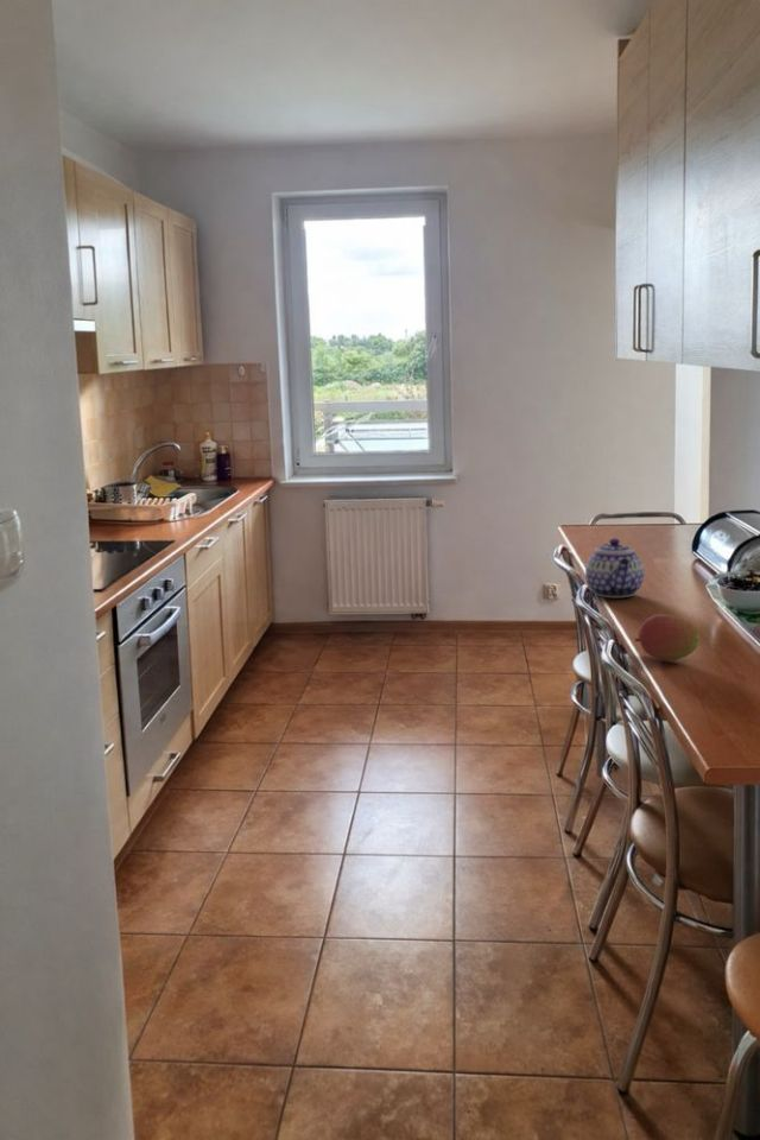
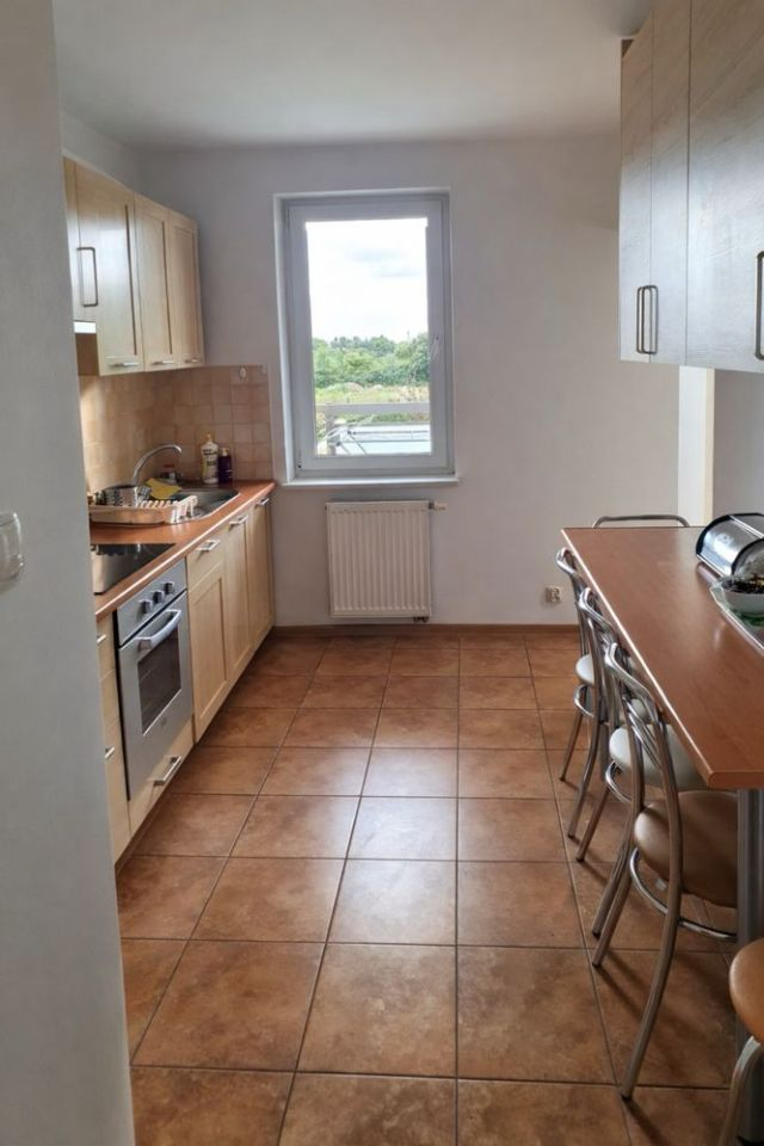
- fruit [634,613,701,663]
- teapot [584,538,646,598]
